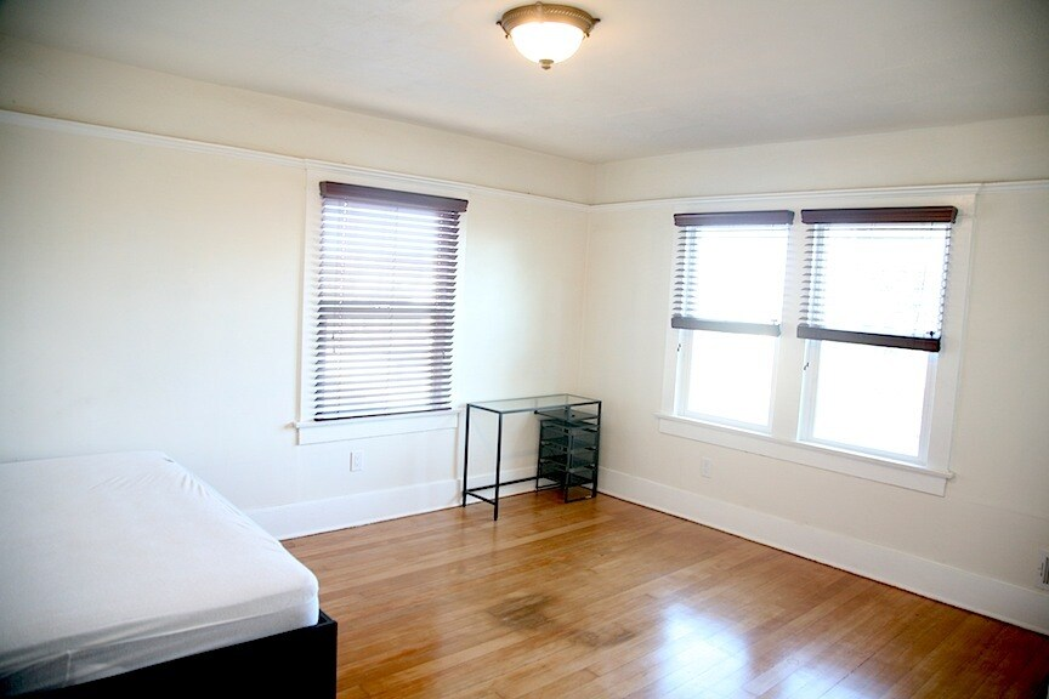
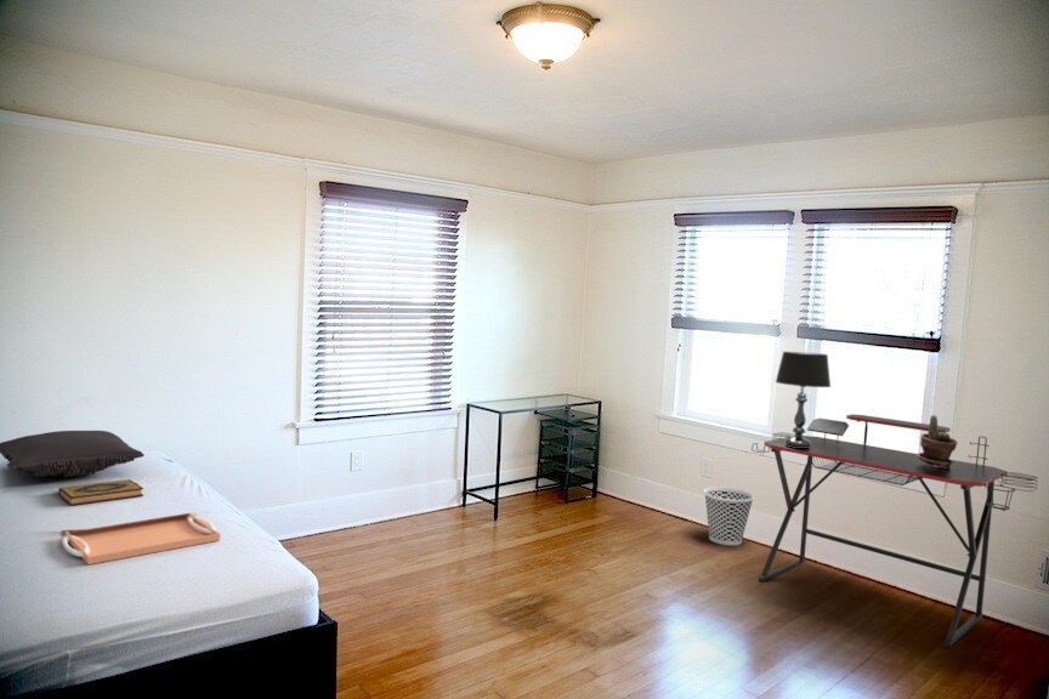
+ hardback book [57,478,144,507]
+ desk [750,414,1039,648]
+ table lamp [775,351,832,448]
+ potted plant [917,414,959,468]
+ wastebasket [703,487,755,546]
+ pillow [0,430,146,478]
+ serving tray [61,512,221,566]
